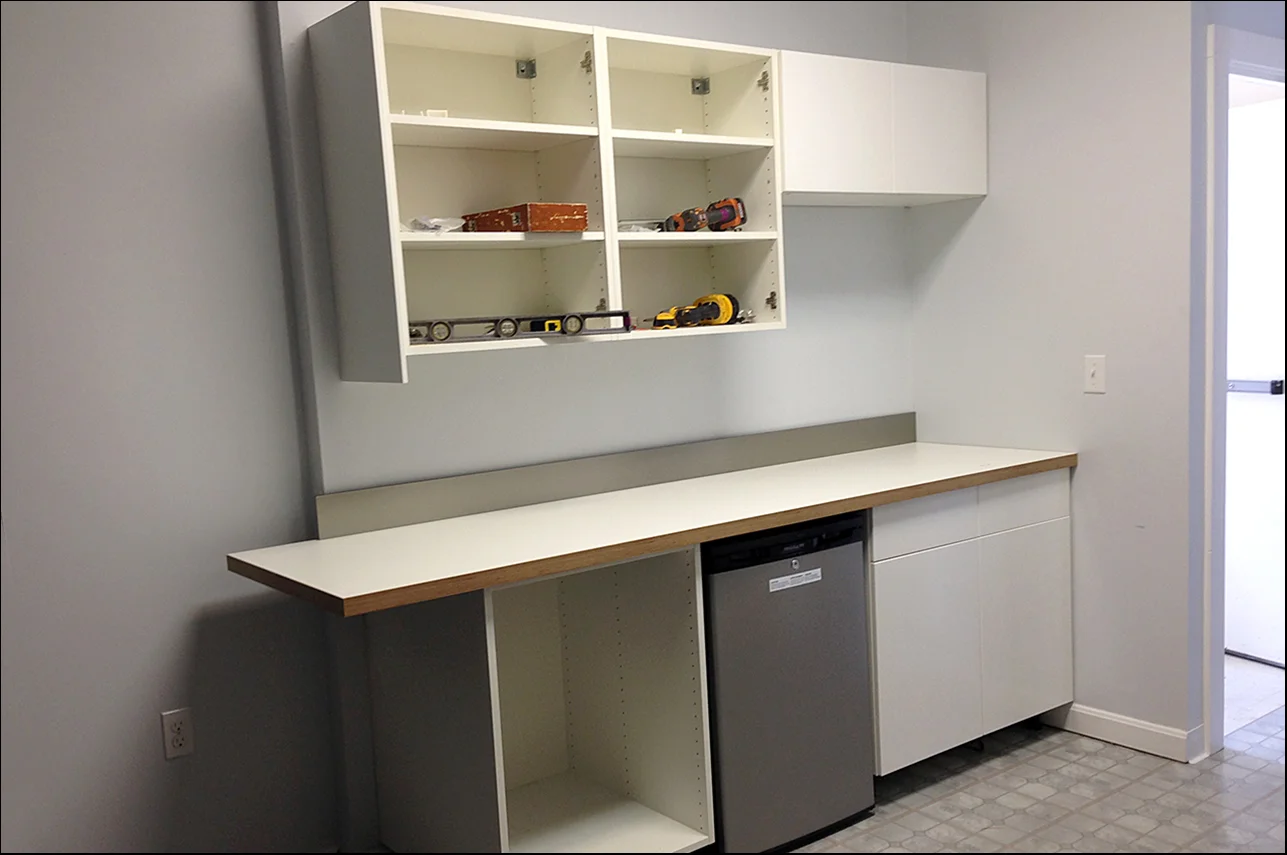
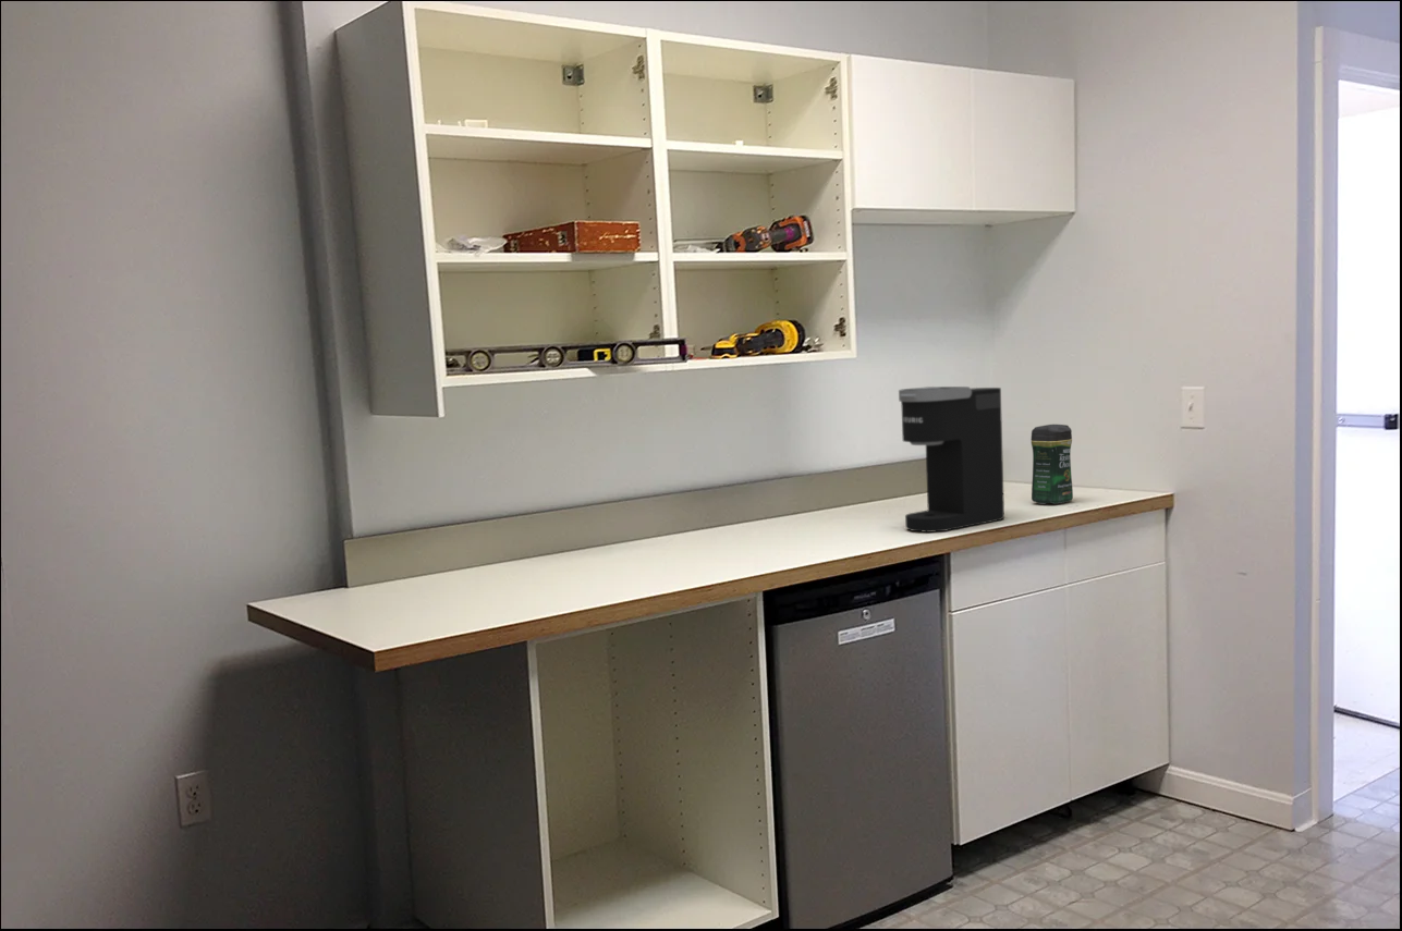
+ coffee maker [898,385,1005,534]
+ coffee jar [1029,424,1074,505]
